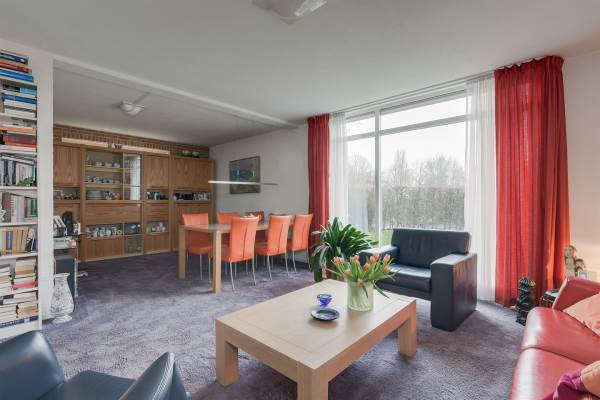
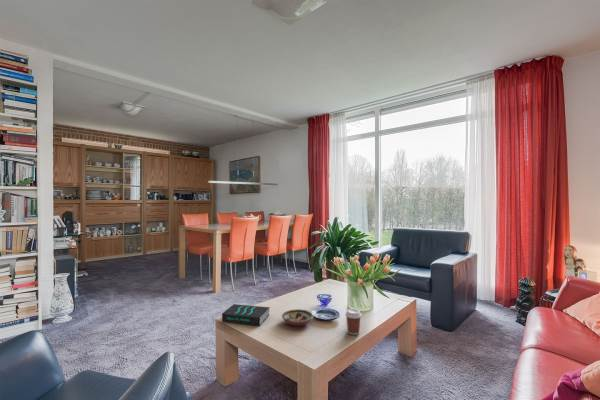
+ decorative bowl [281,308,314,327]
+ book [221,303,271,326]
+ coffee cup [344,308,363,336]
